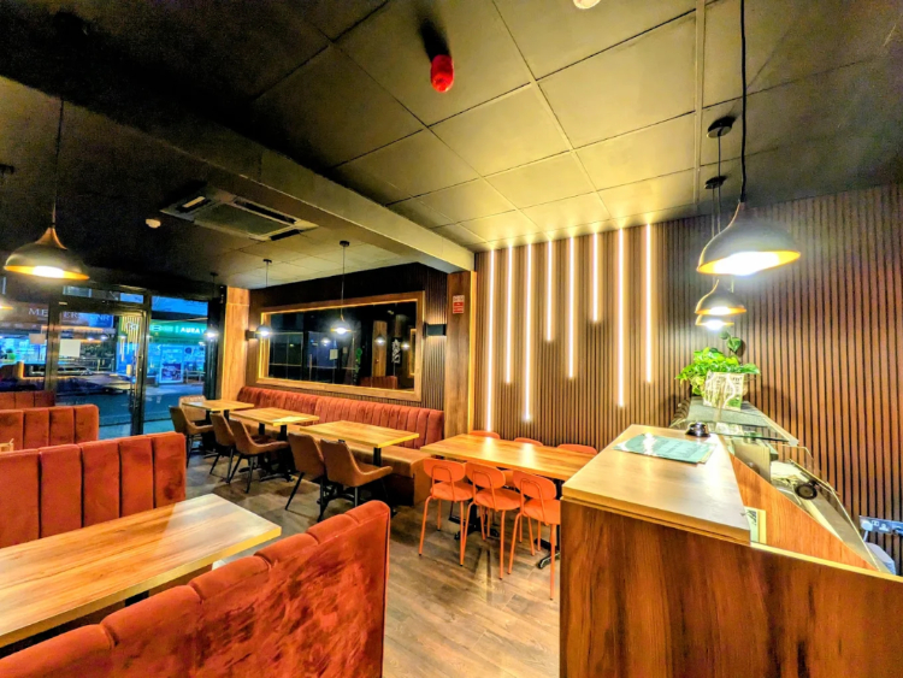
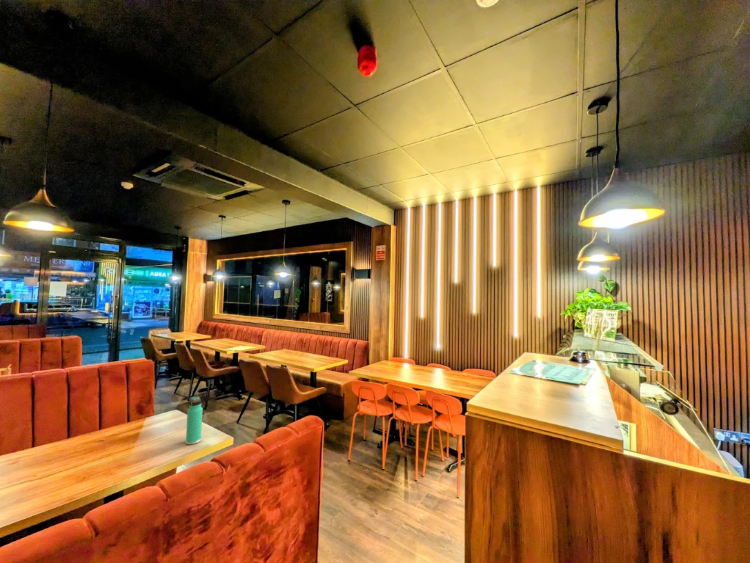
+ thermos bottle [185,395,204,445]
